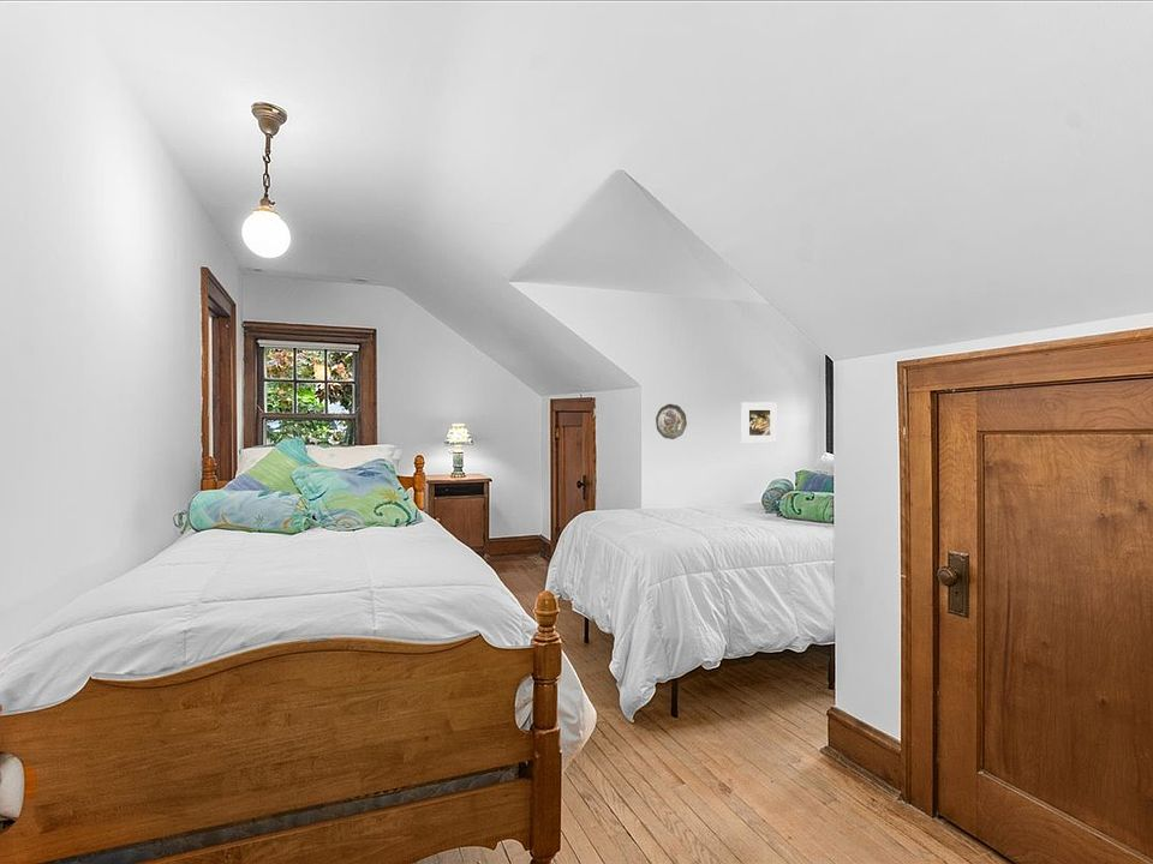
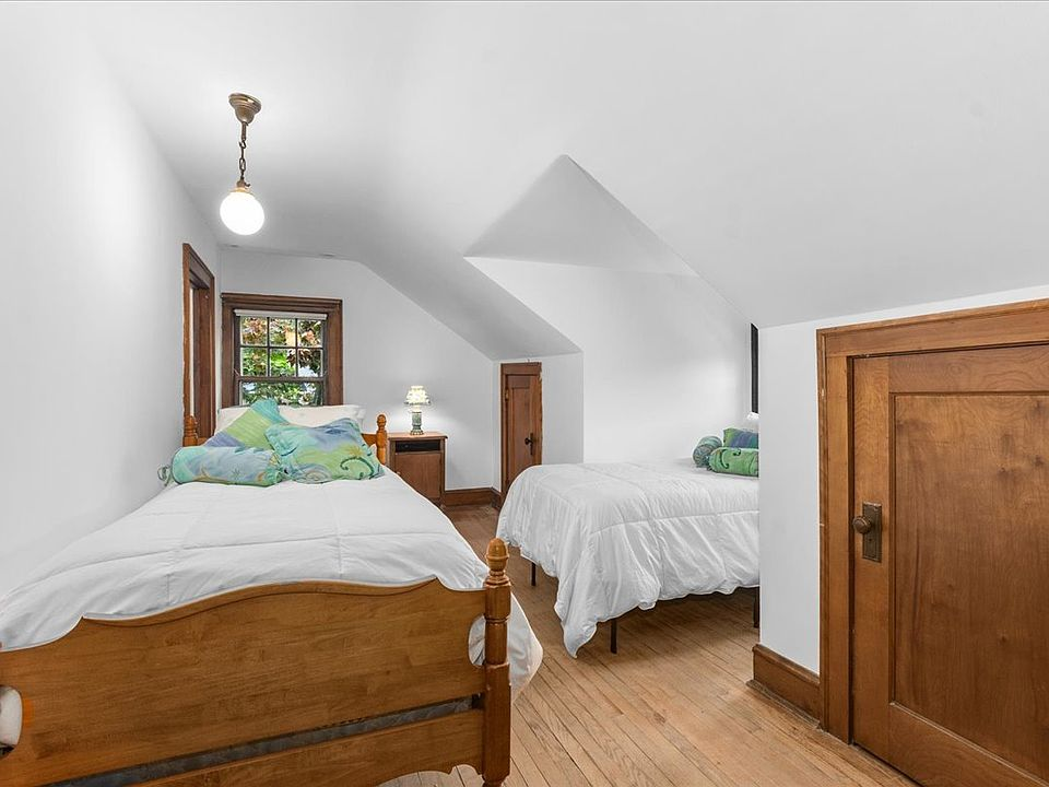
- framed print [740,401,778,444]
- decorative plate [655,403,688,440]
